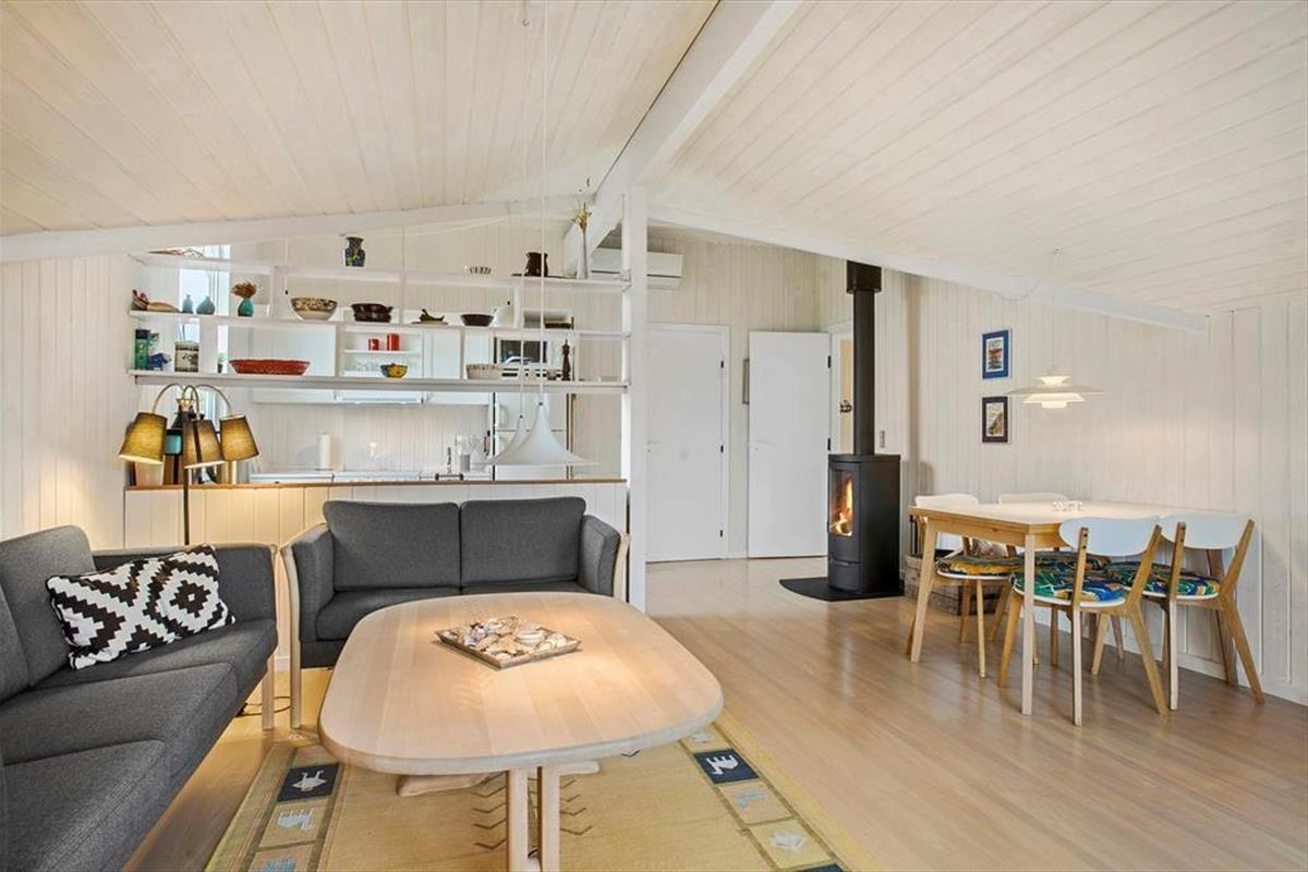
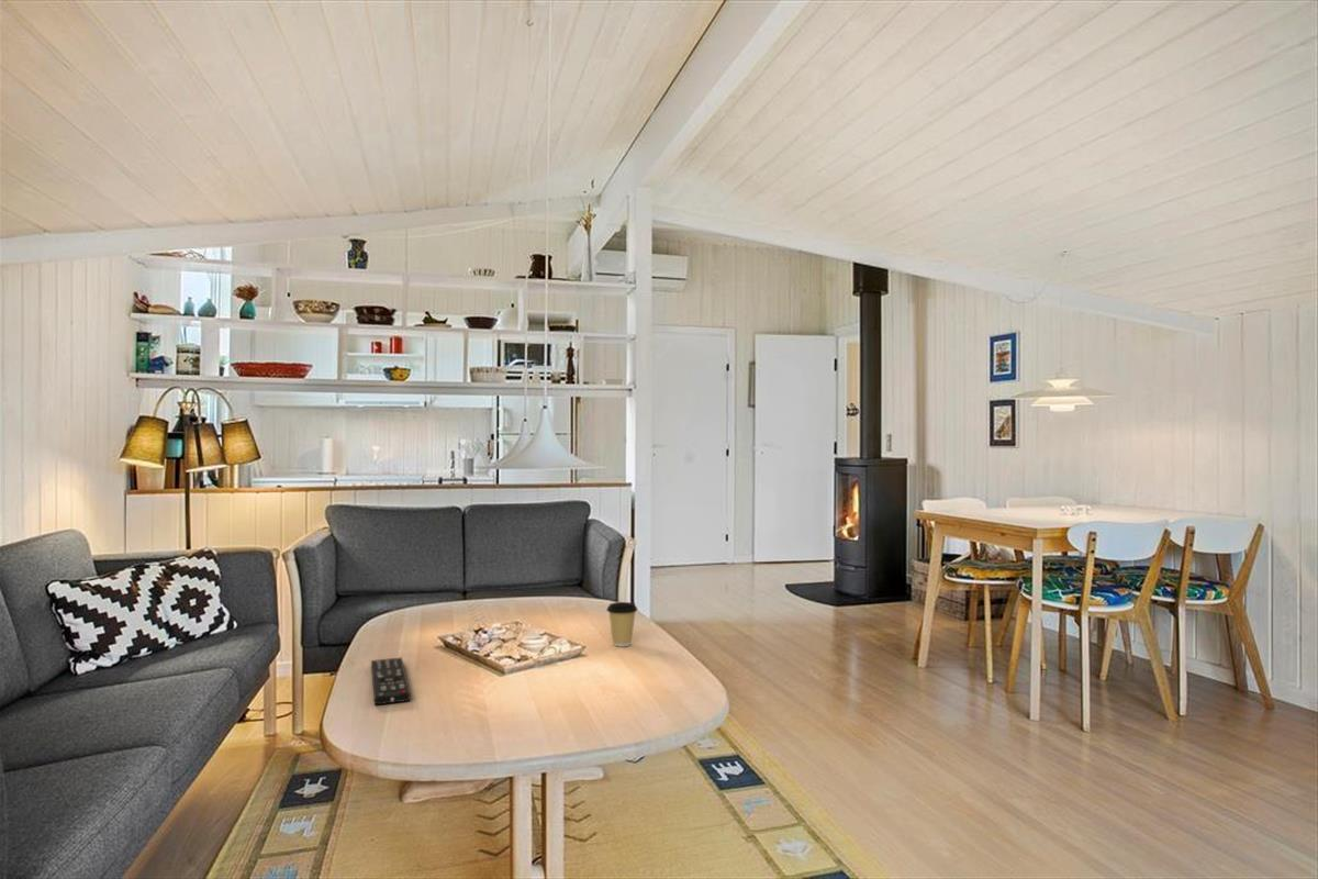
+ remote control [370,656,411,705]
+ coffee cup [605,601,638,647]
